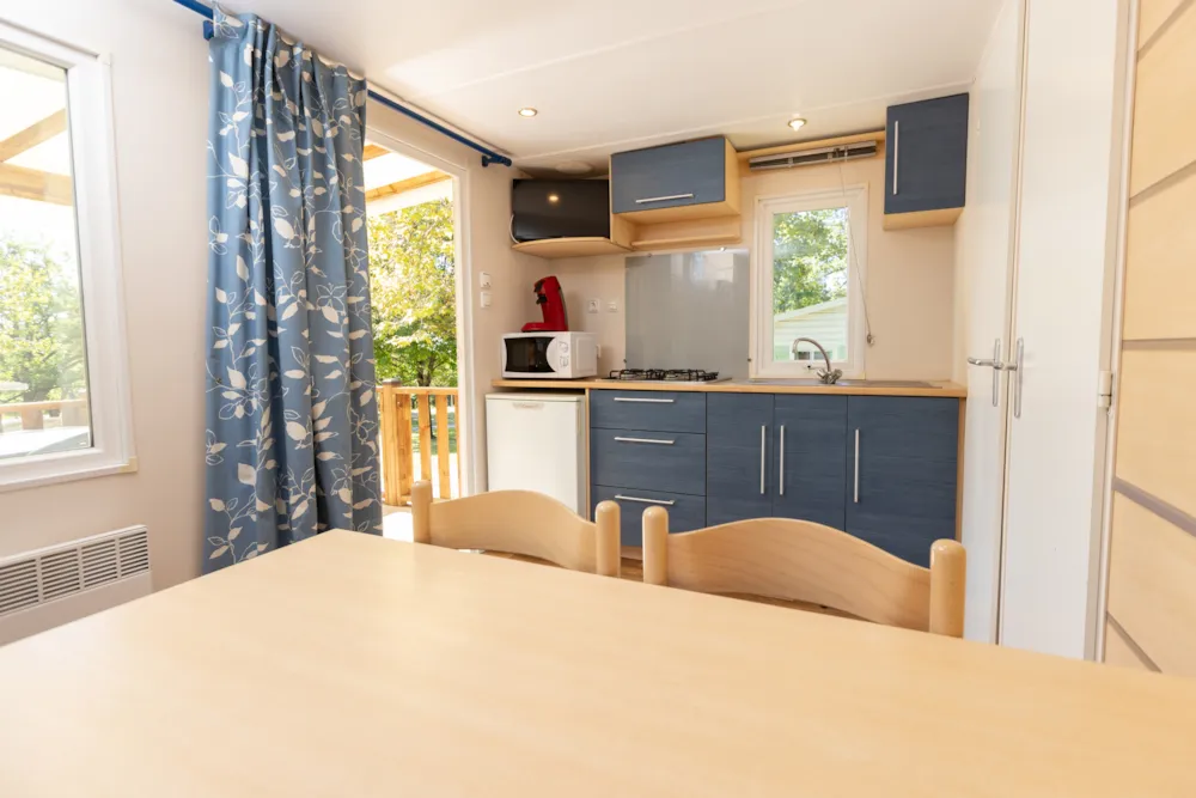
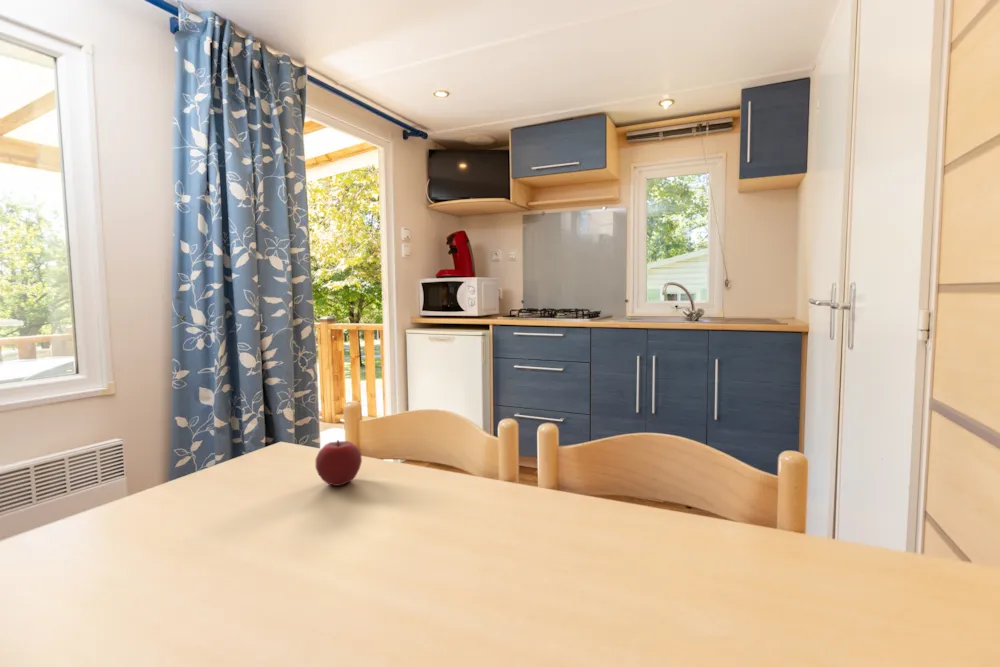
+ apple [315,439,363,487]
